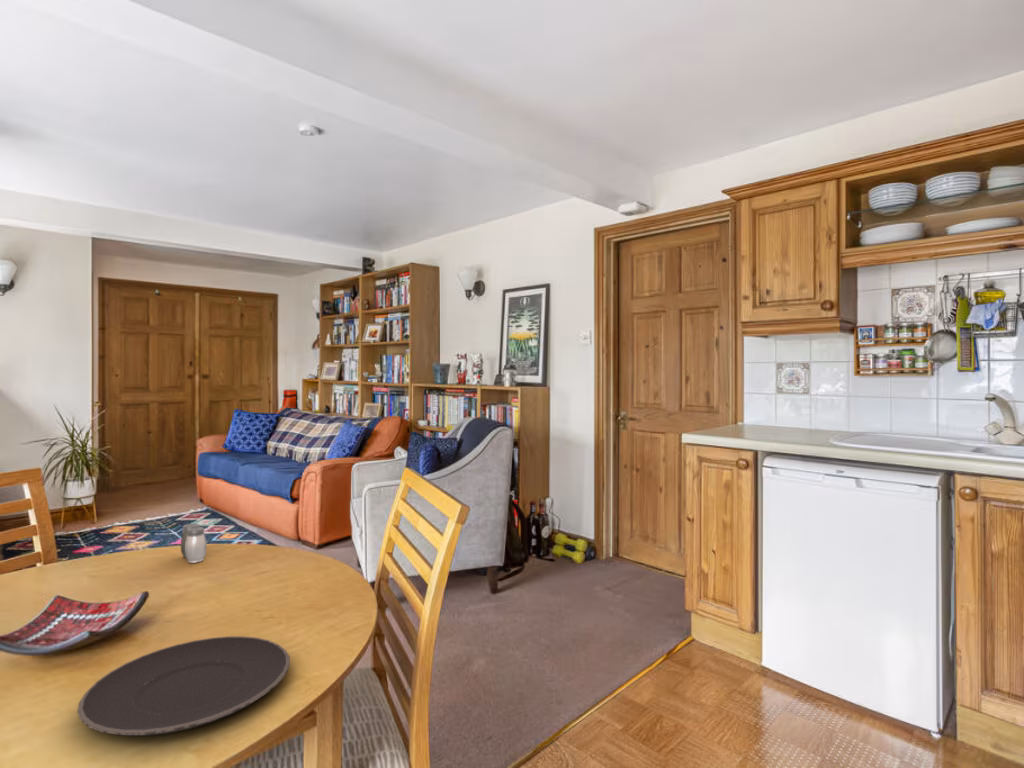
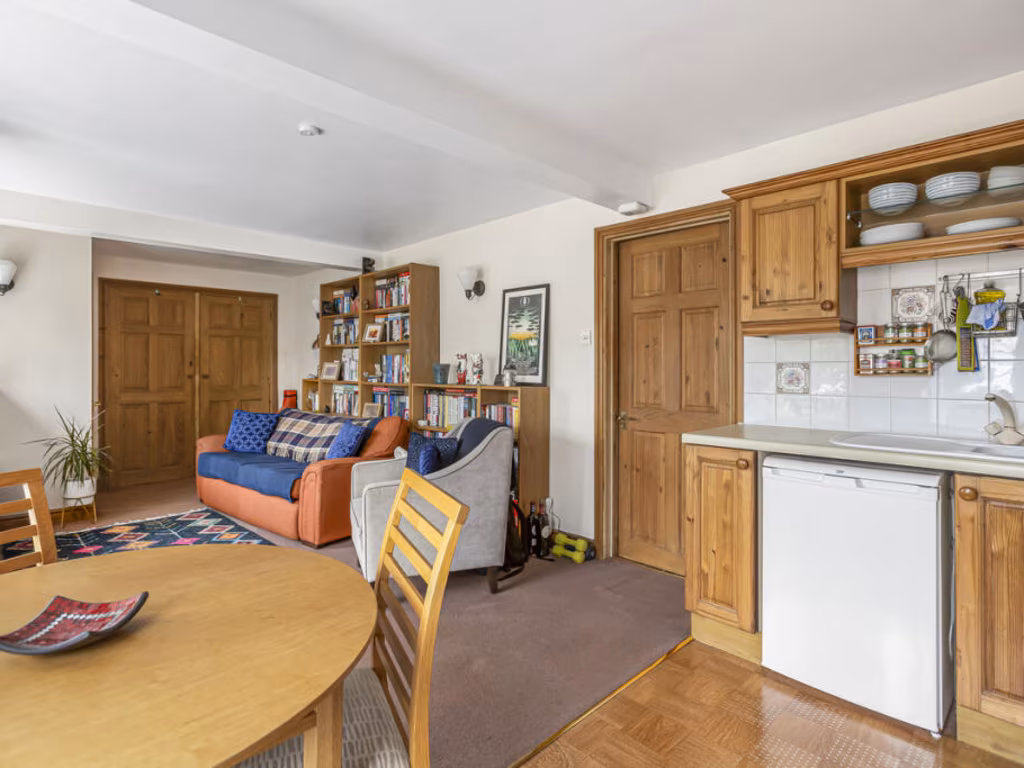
- plate [76,635,291,737]
- salt and pepper shaker [180,523,208,564]
